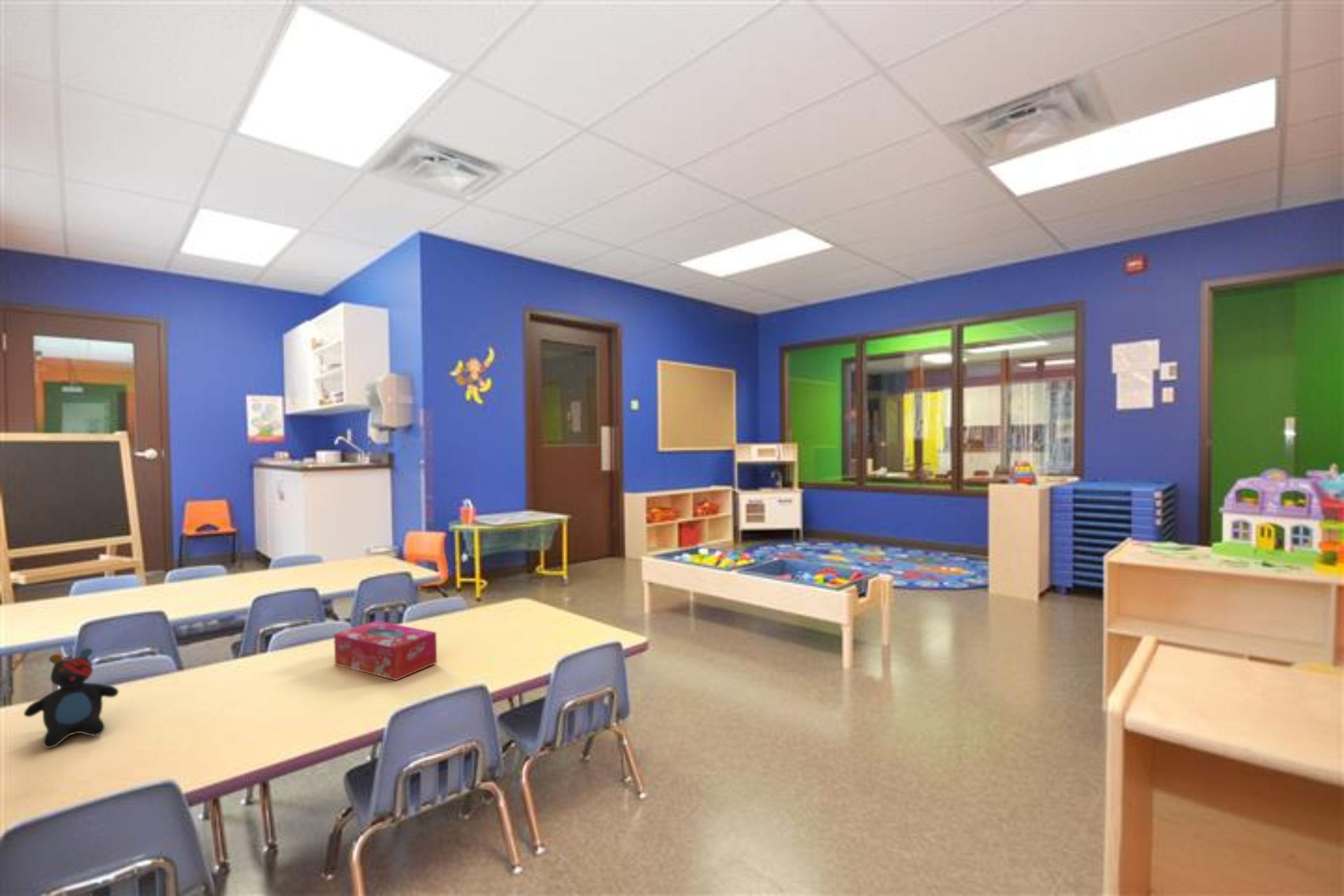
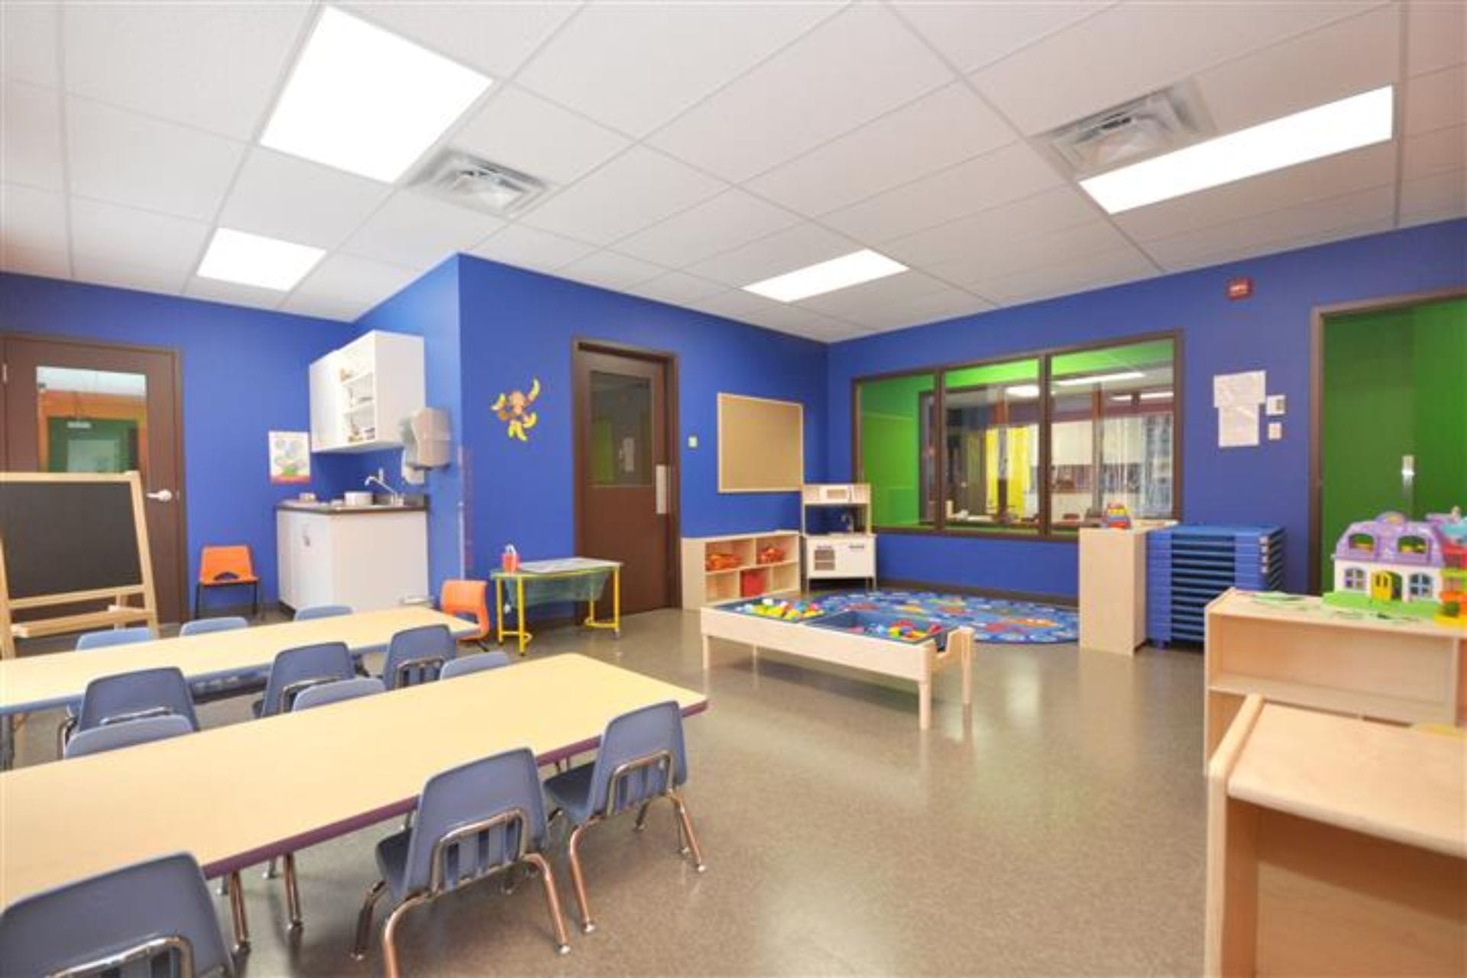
- tissue box [333,620,437,681]
- teddy bear [23,647,120,749]
